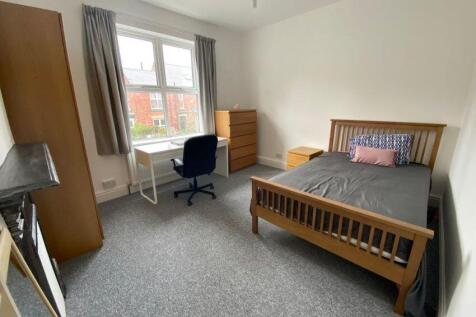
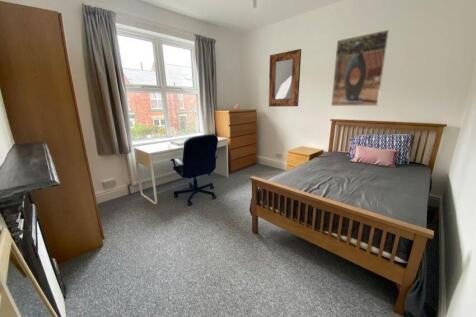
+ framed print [330,29,390,107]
+ home mirror [268,48,302,108]
